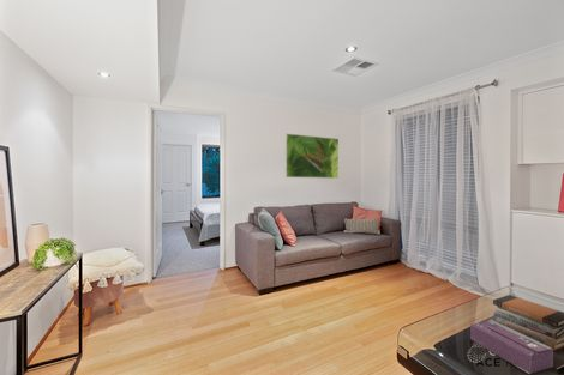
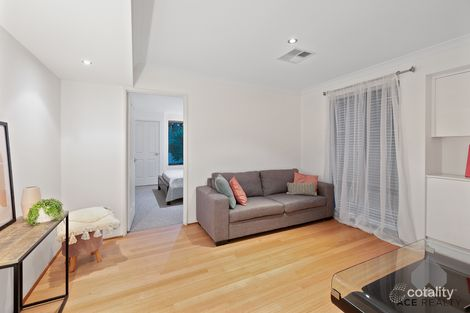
- book stack [492,294,564,351]
- tissue box [469,319,554,375]
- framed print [284,133,340,180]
